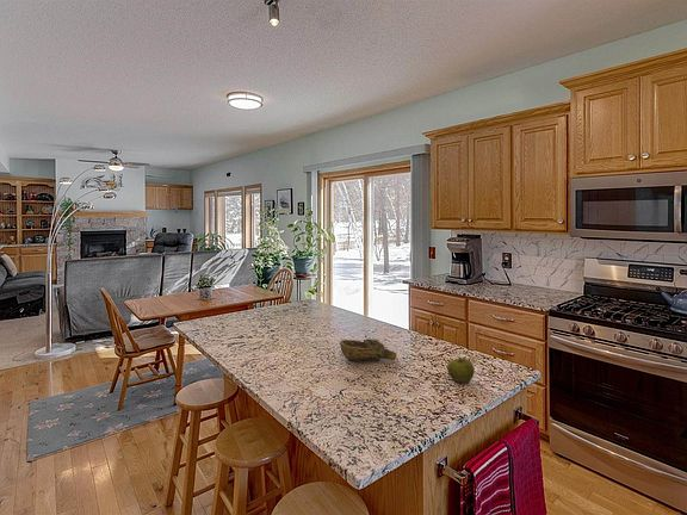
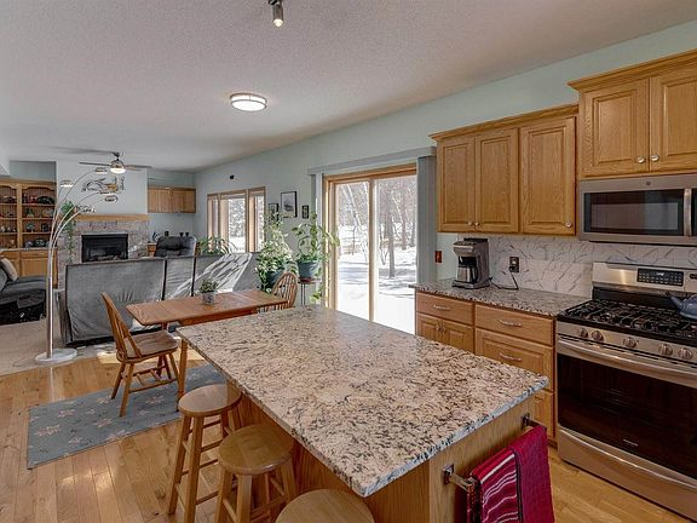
- apple [446,356,475,384]
- decorative bowl [339,337,397,361]
